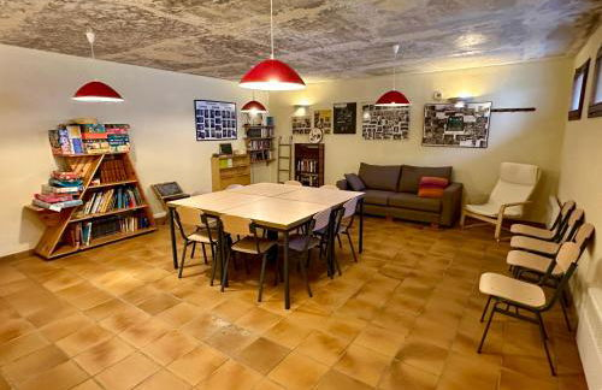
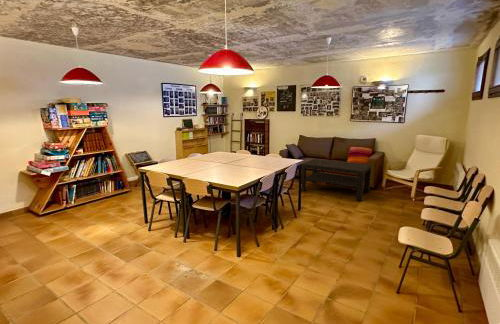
+ coffee table [300,158,373,202]
